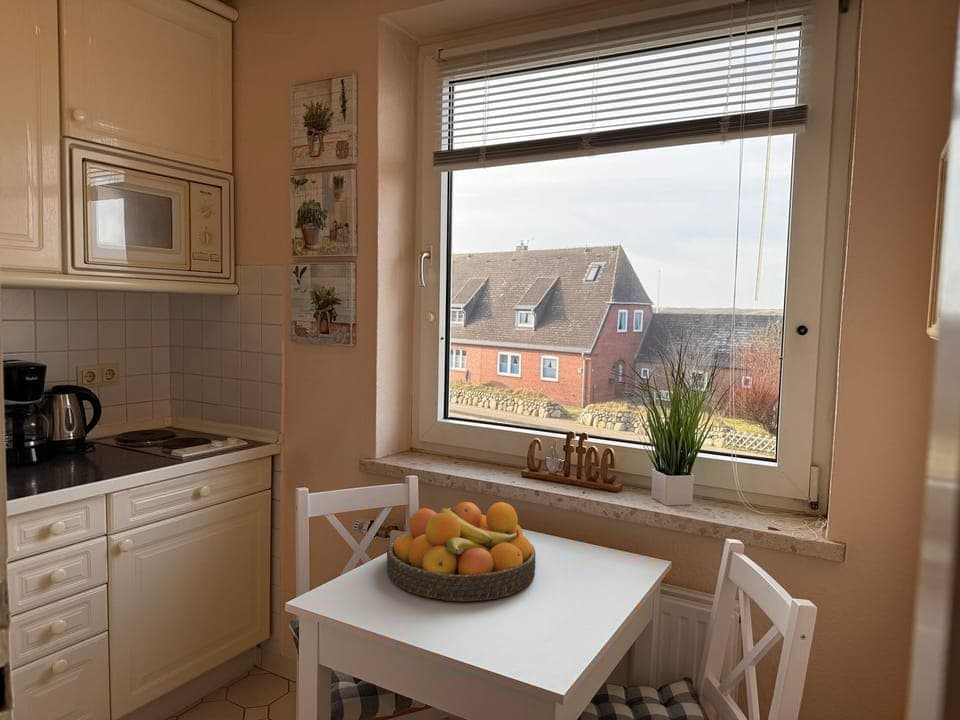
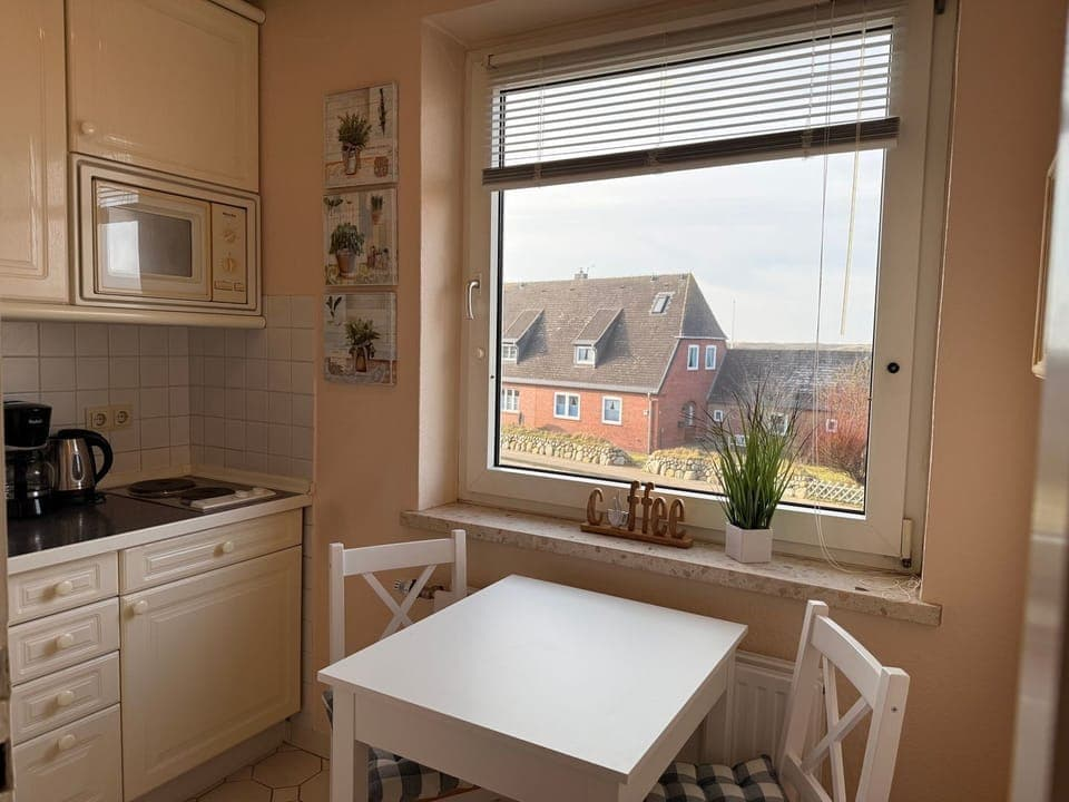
- fruit bowl [386,501,537,602]
